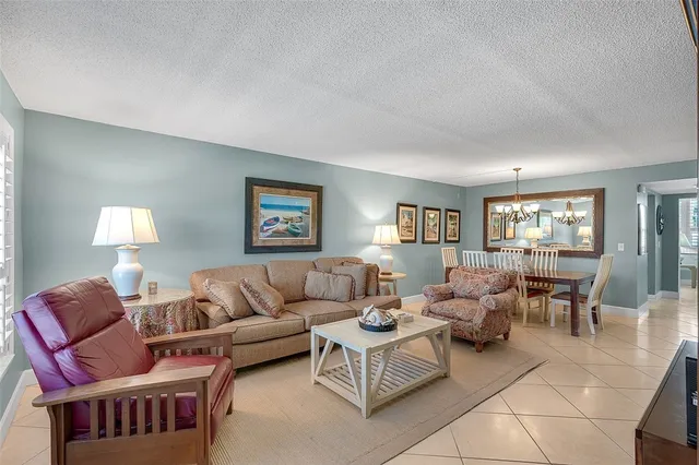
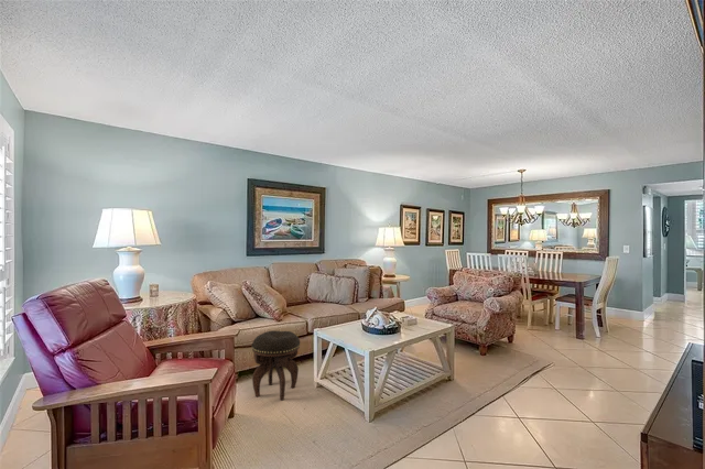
+ footstool [251,329,301,401]
